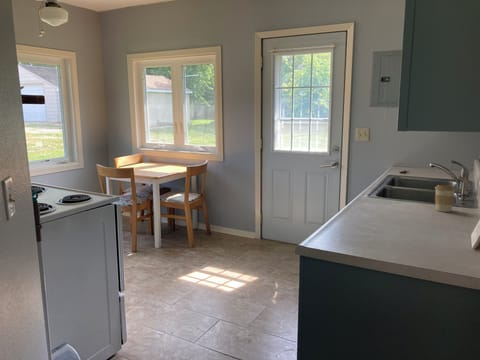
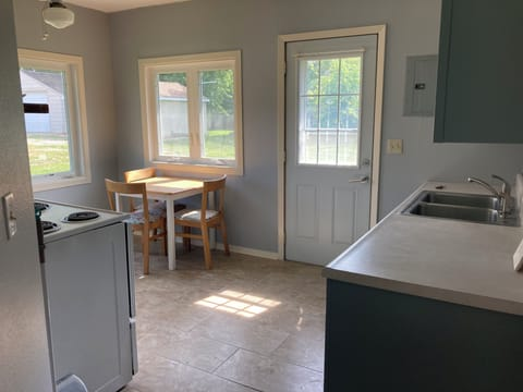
- coffee cup [434,184,457,213]
